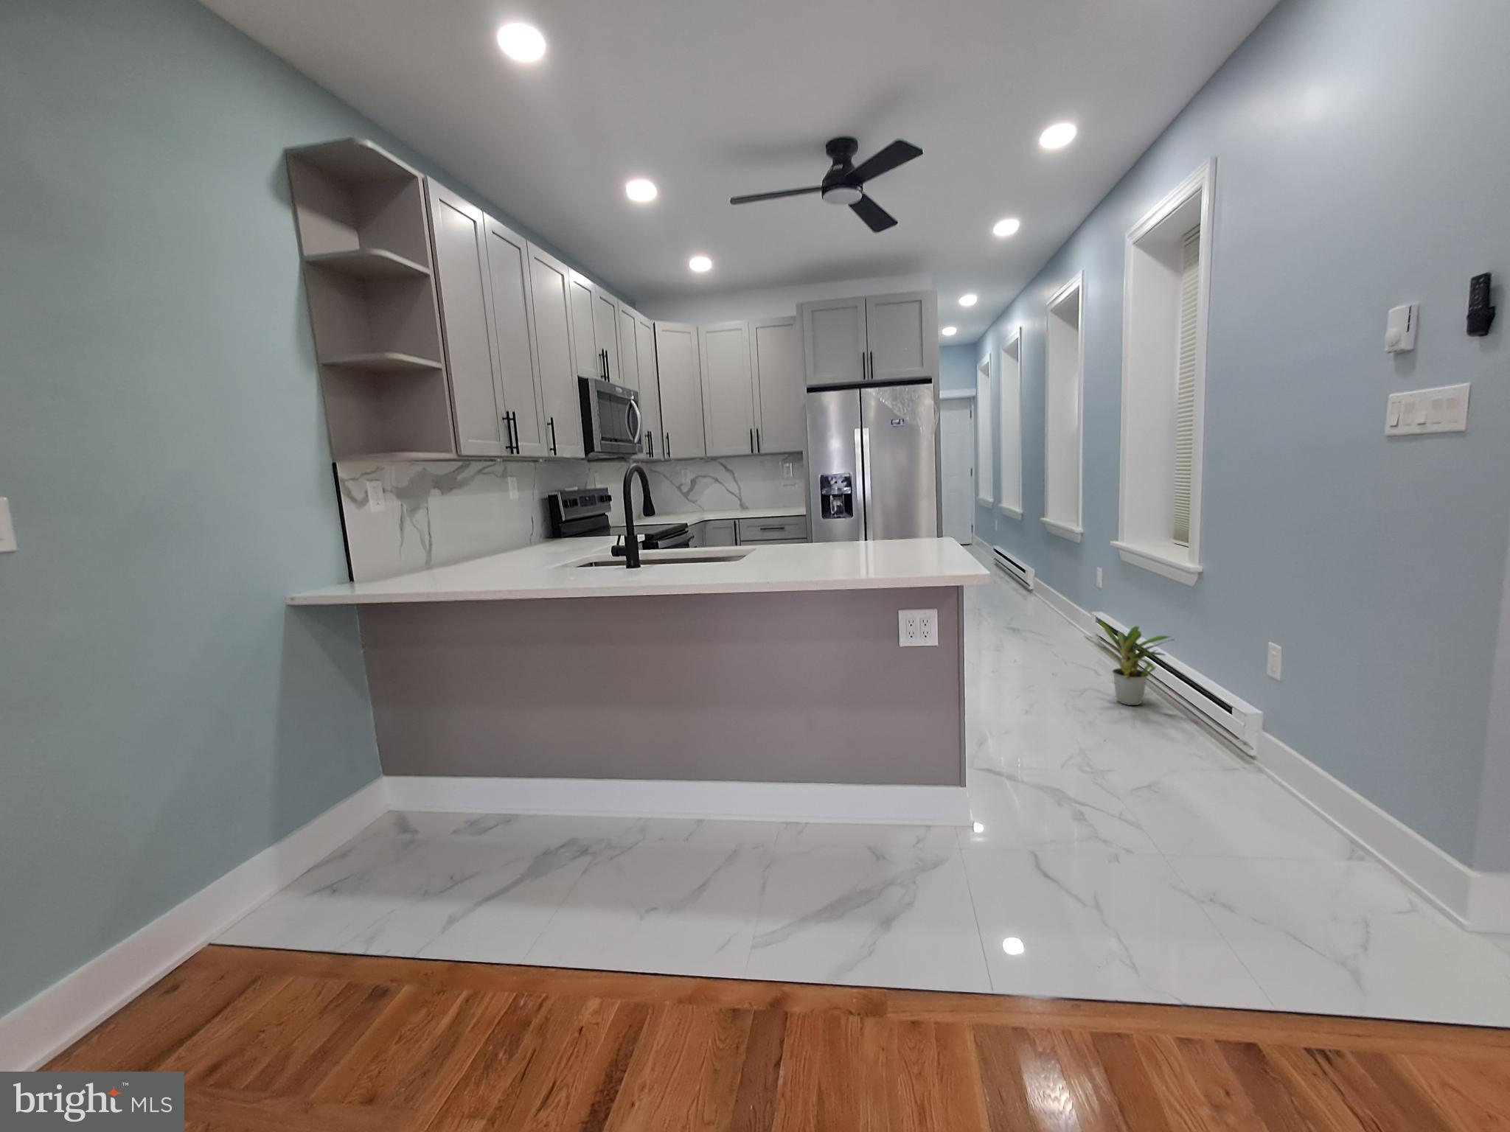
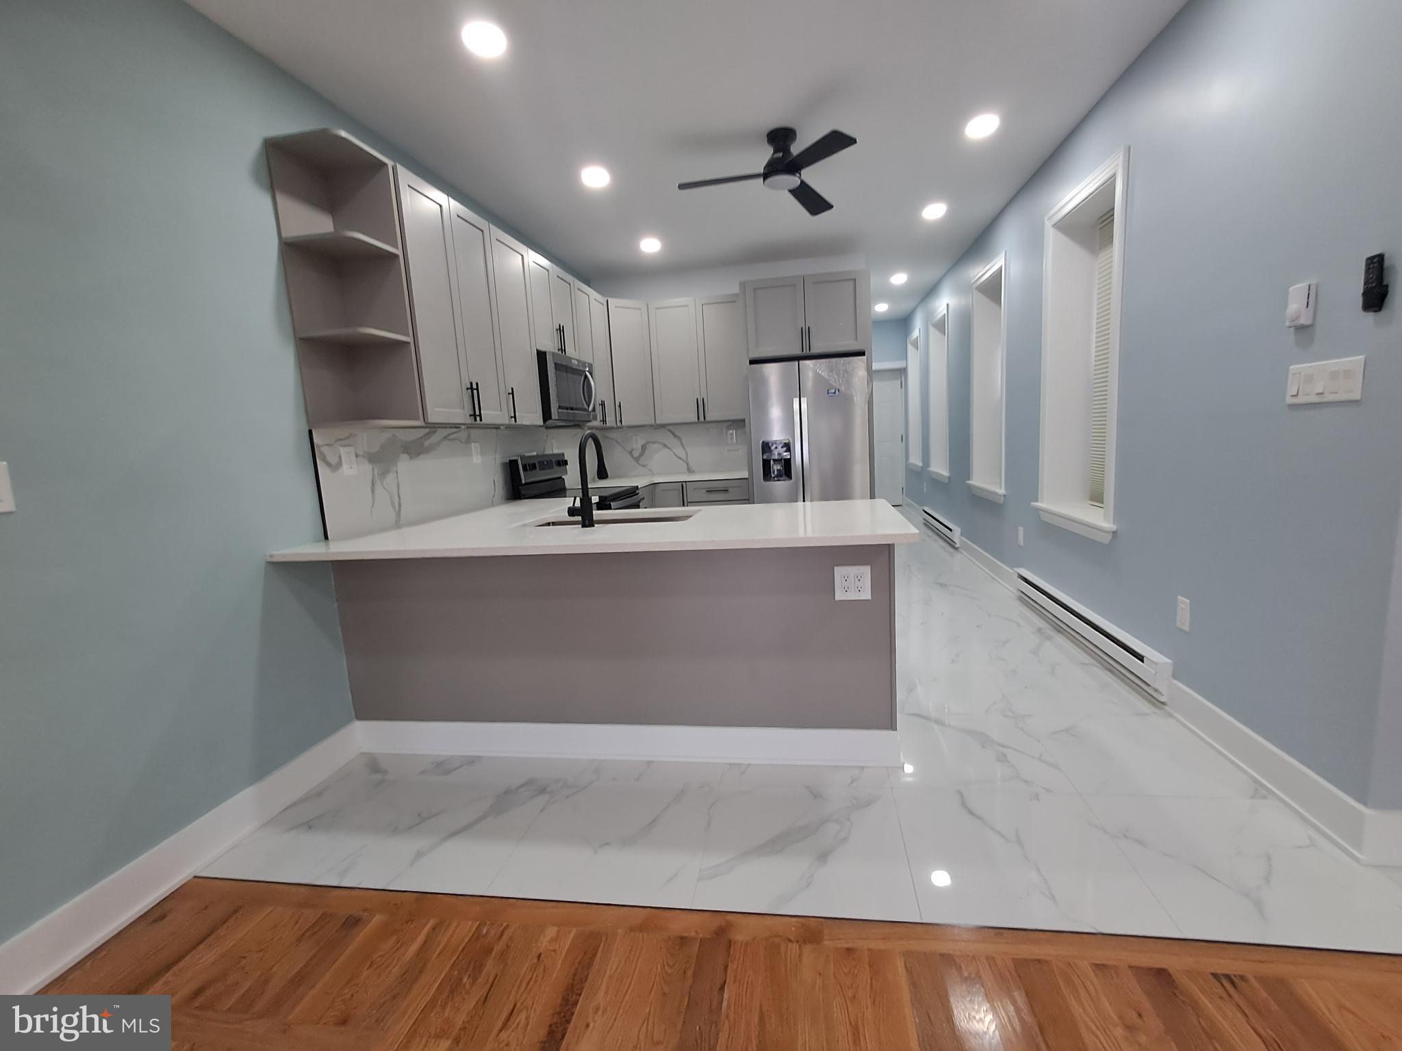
- potted plant [1083,620,1175,706]
